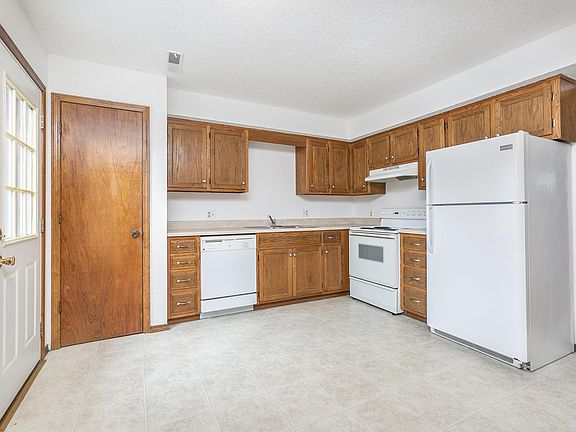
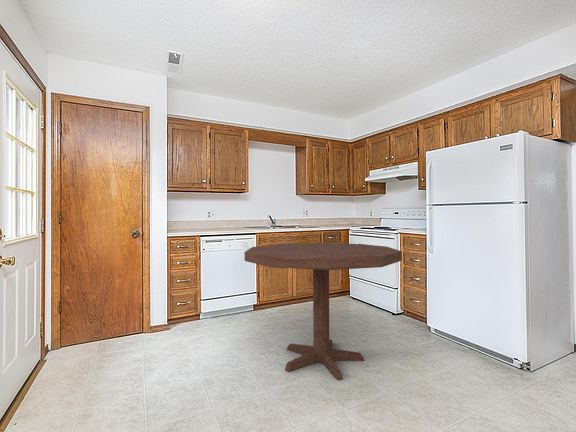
+ dining table [244,242,403,381]
